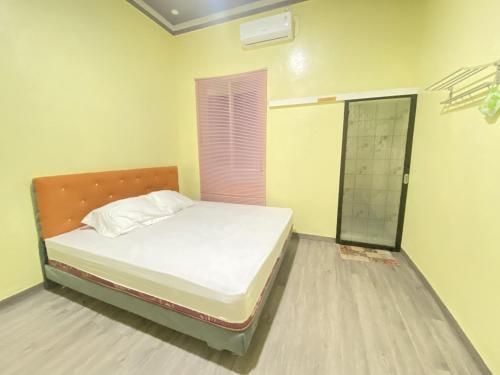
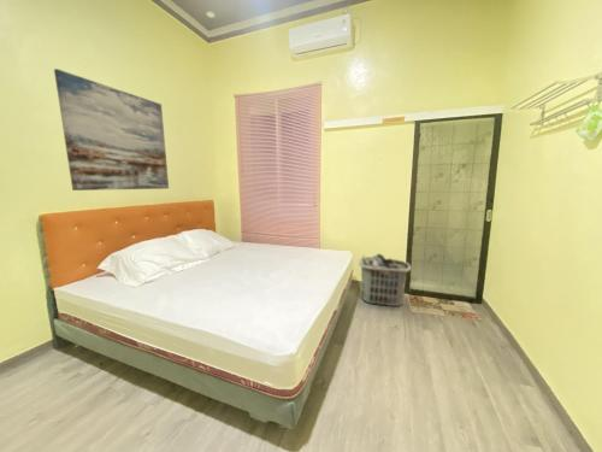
+ clothes hamper [358,253,413,307]
+ wall art [53,67,170,192]
